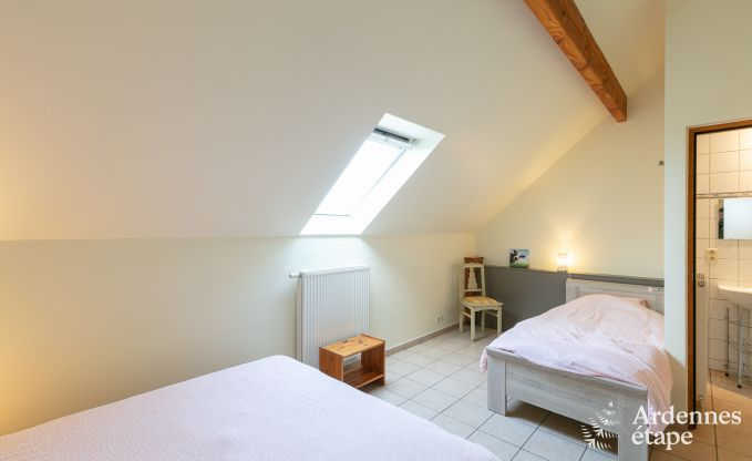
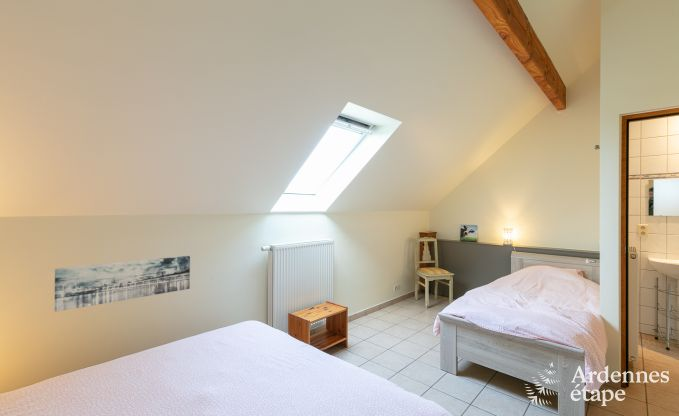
+ wall art [53,255,191,313]
